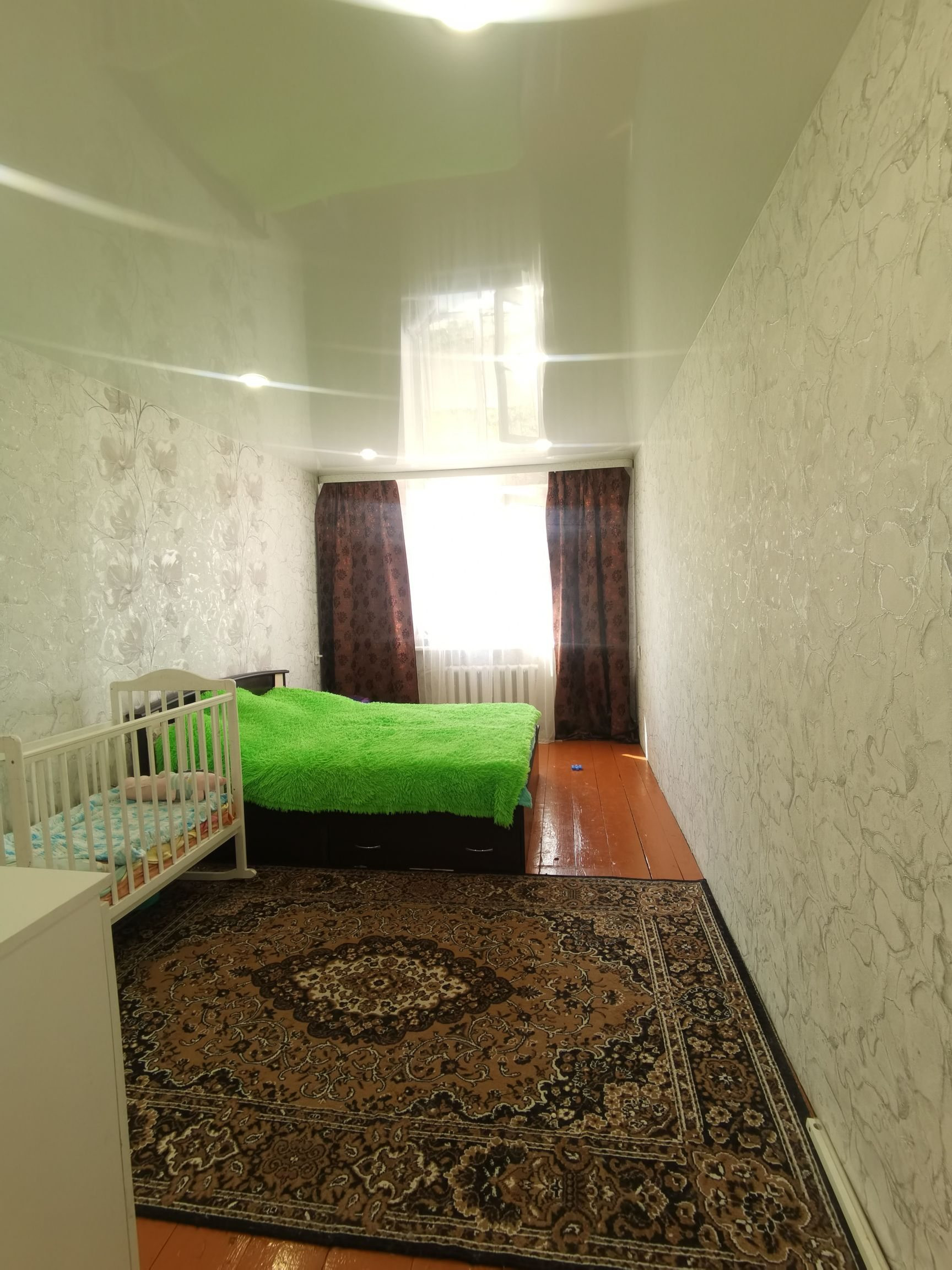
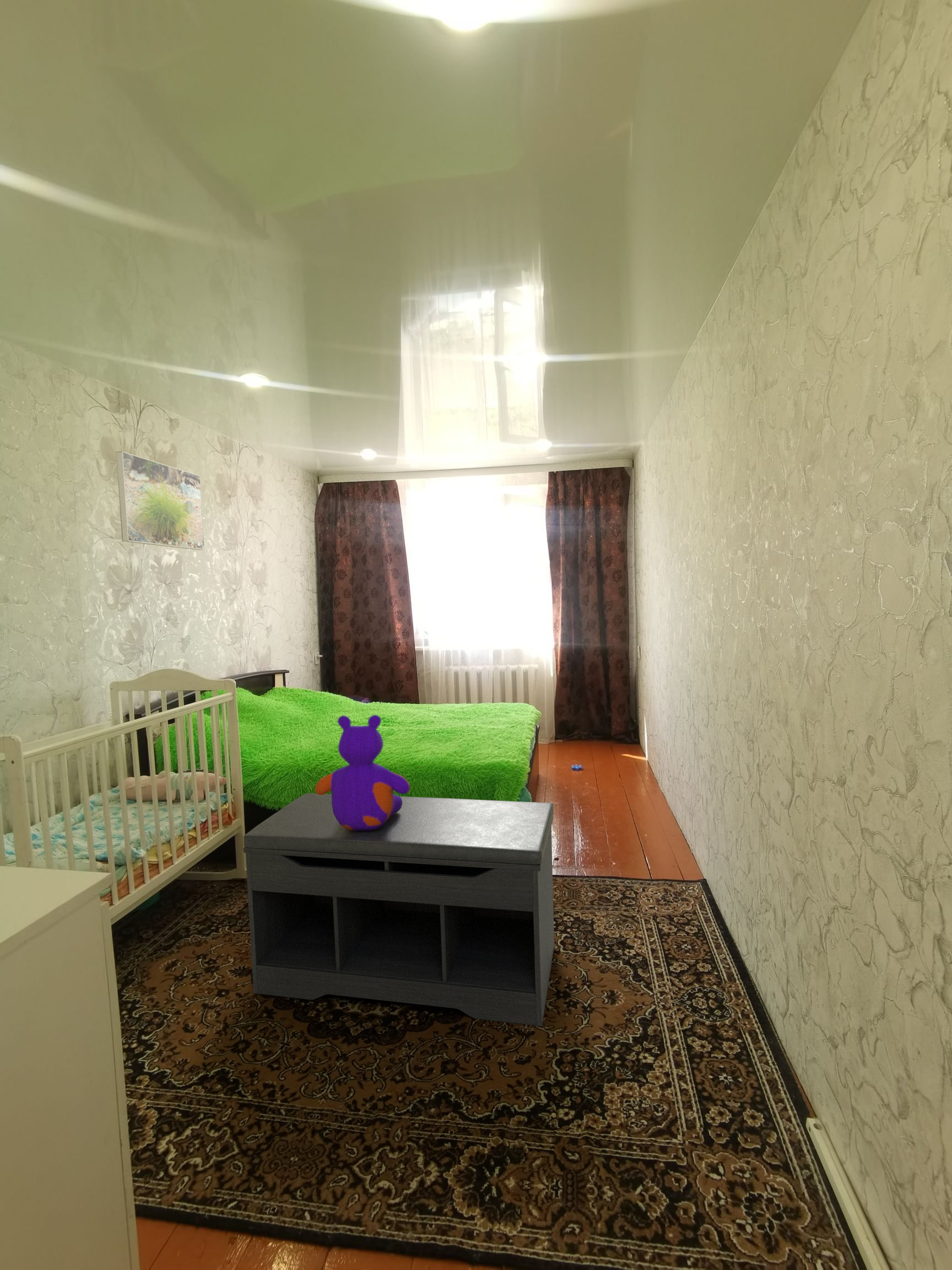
+ bench [243,793,555,1027]
+ stuffed bear [315,714,410,830]
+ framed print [116,451,205,551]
